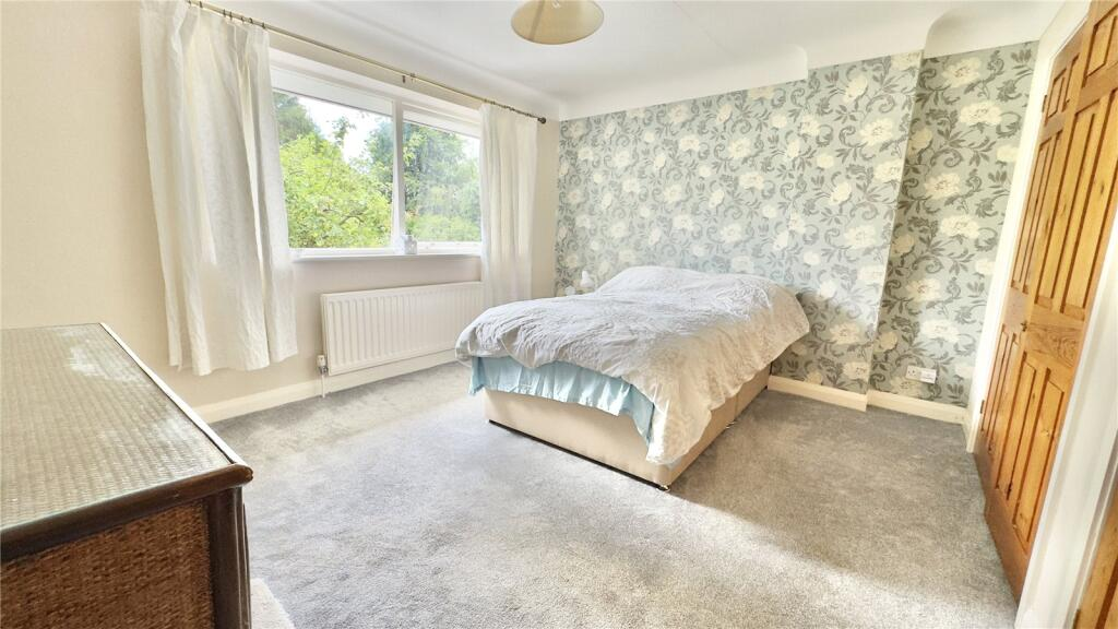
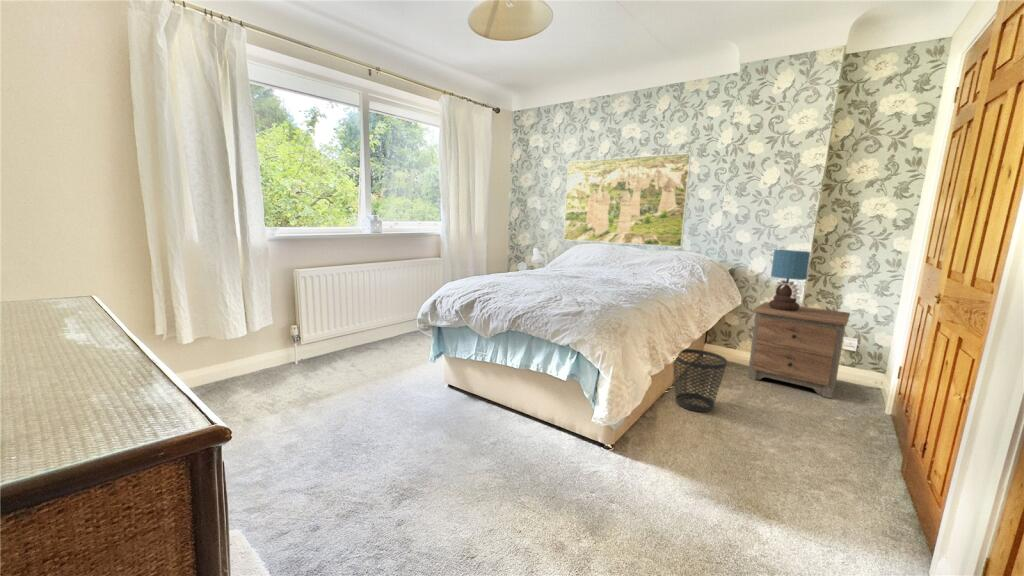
+ wastebasket [672,348,728,413]
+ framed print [563,152,692,248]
+ nightstand [746,301,851,400]
+ table lamp [769,249,811,311]
